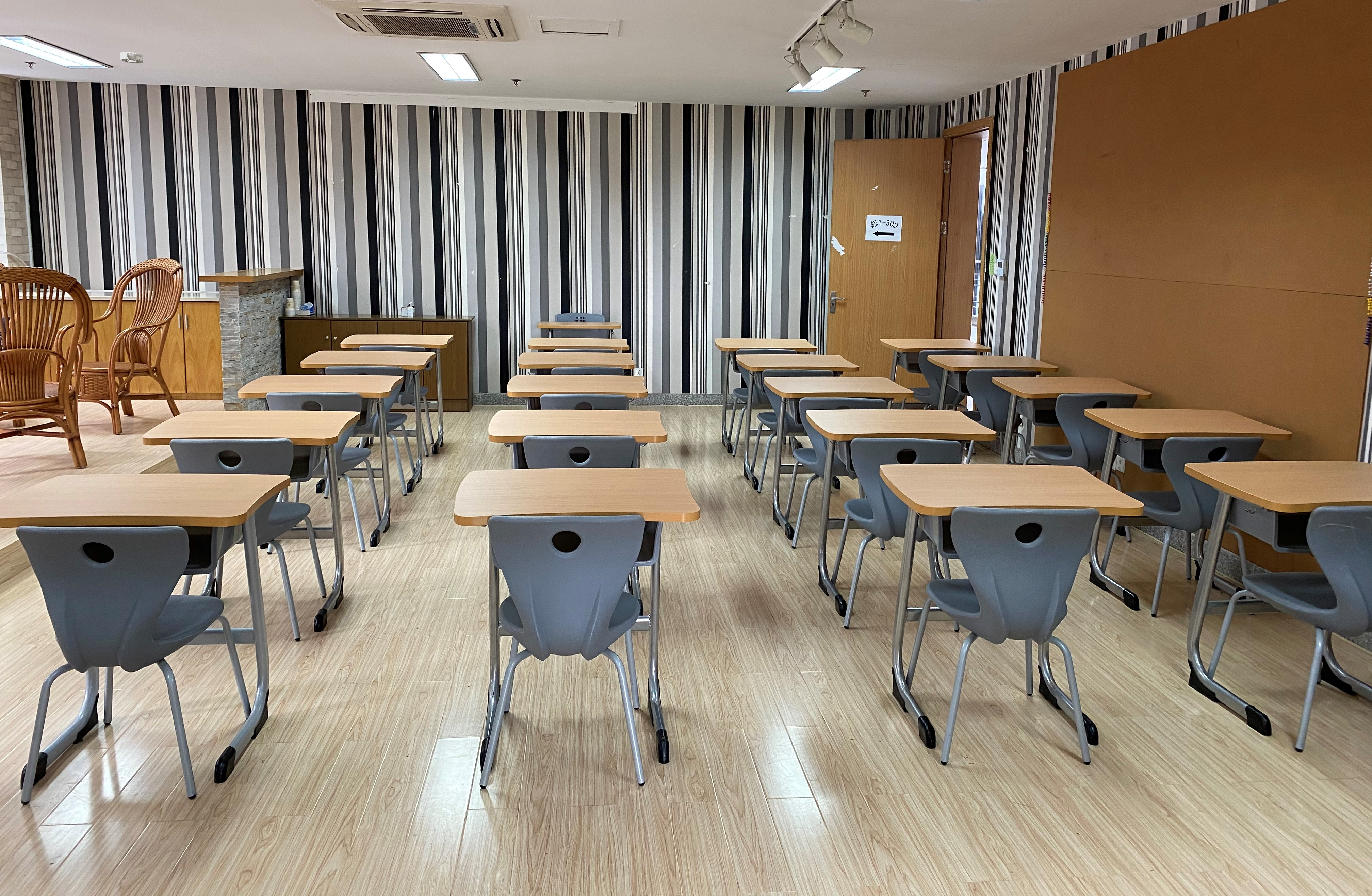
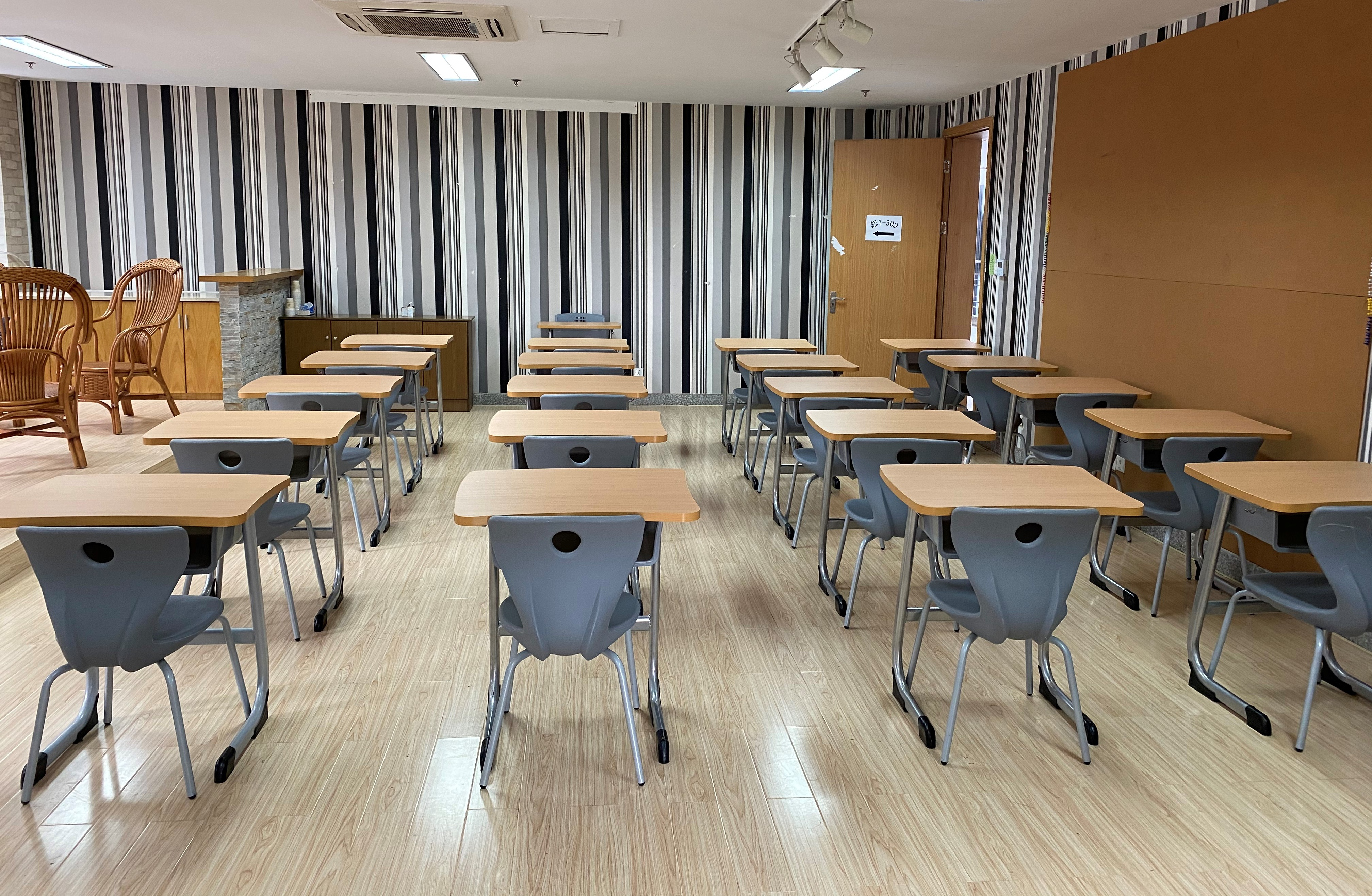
- smoke detector [120,51,143,64]
